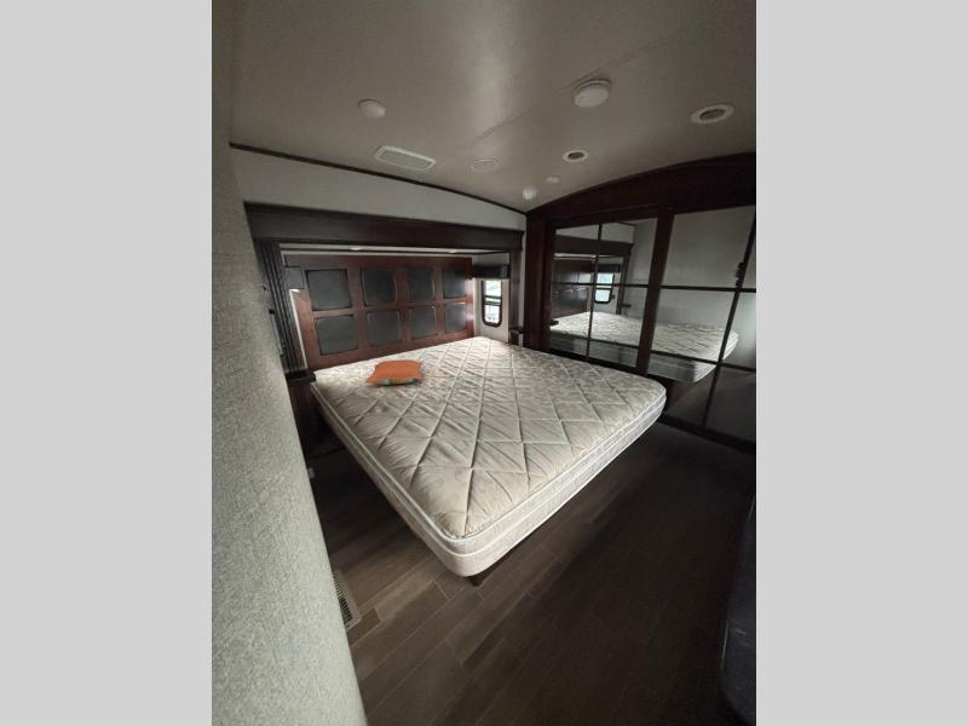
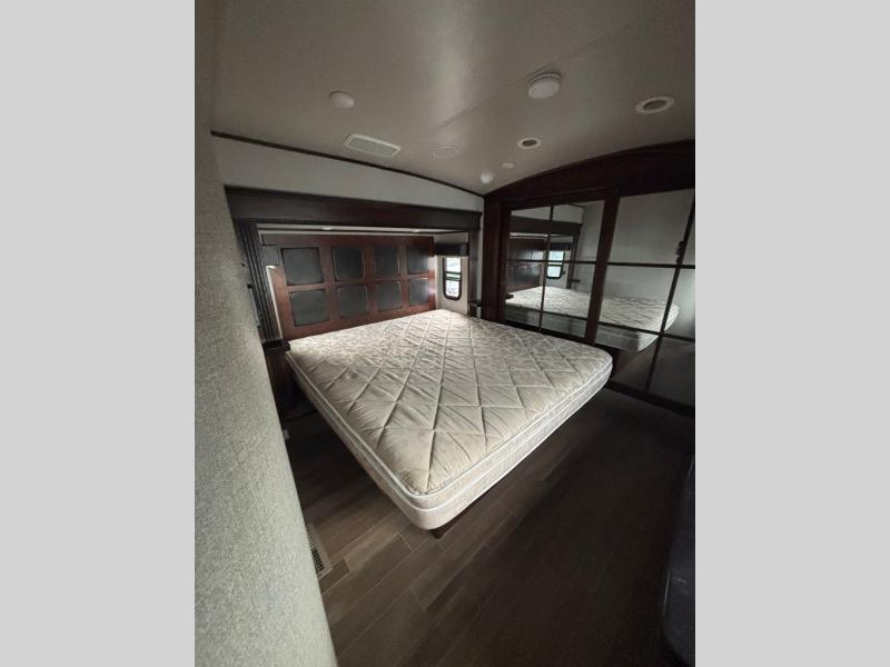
- pillow [364,358,425,386]
